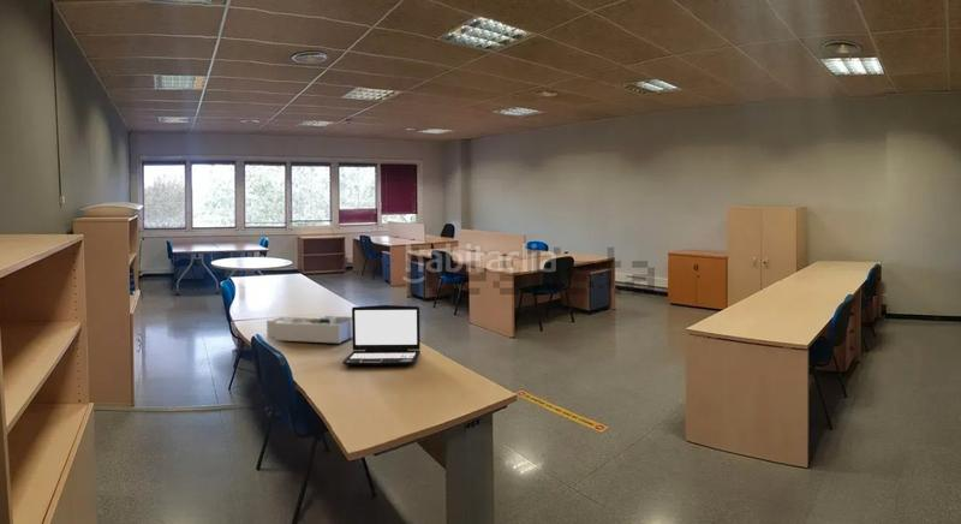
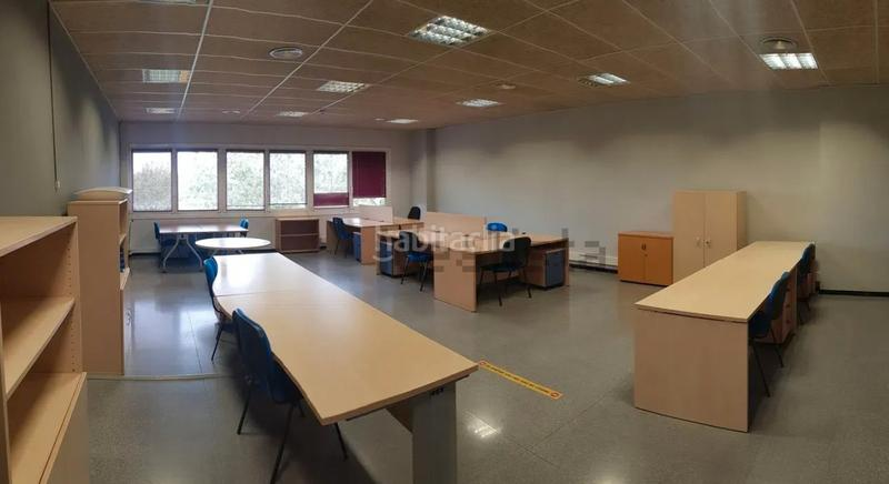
- desk organizer [265,315,352,344]
- laptop [341,304,422,367]
